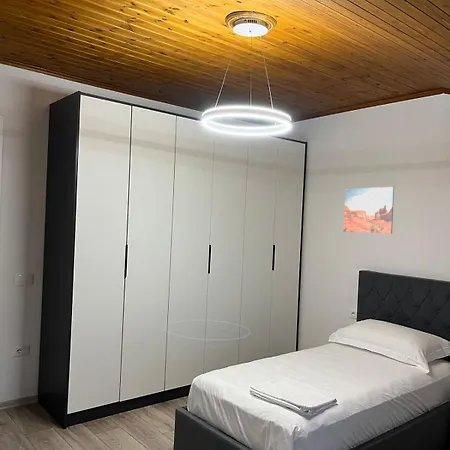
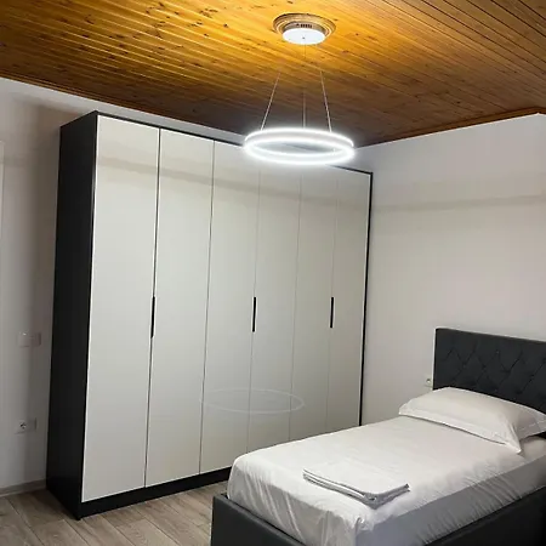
- wall art [342,186,395,235]
